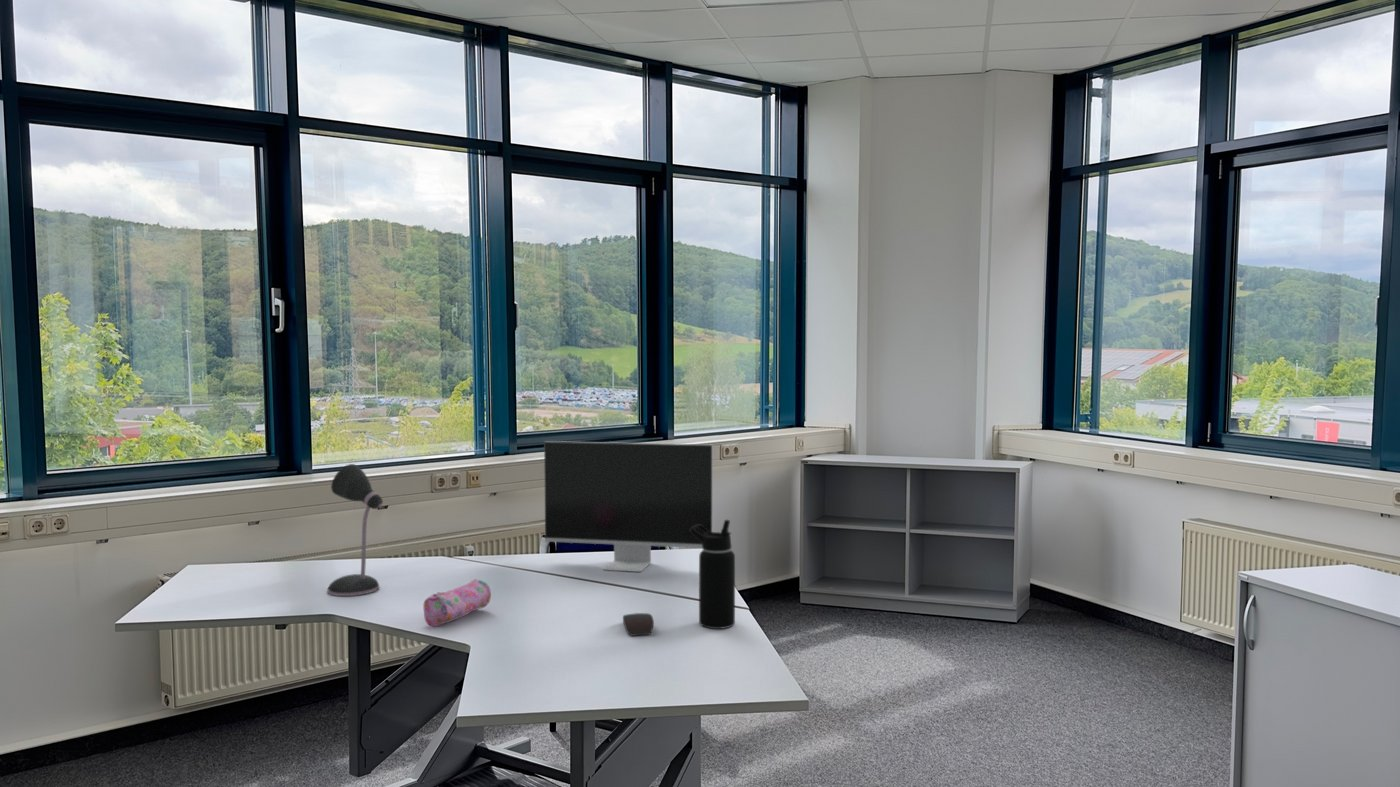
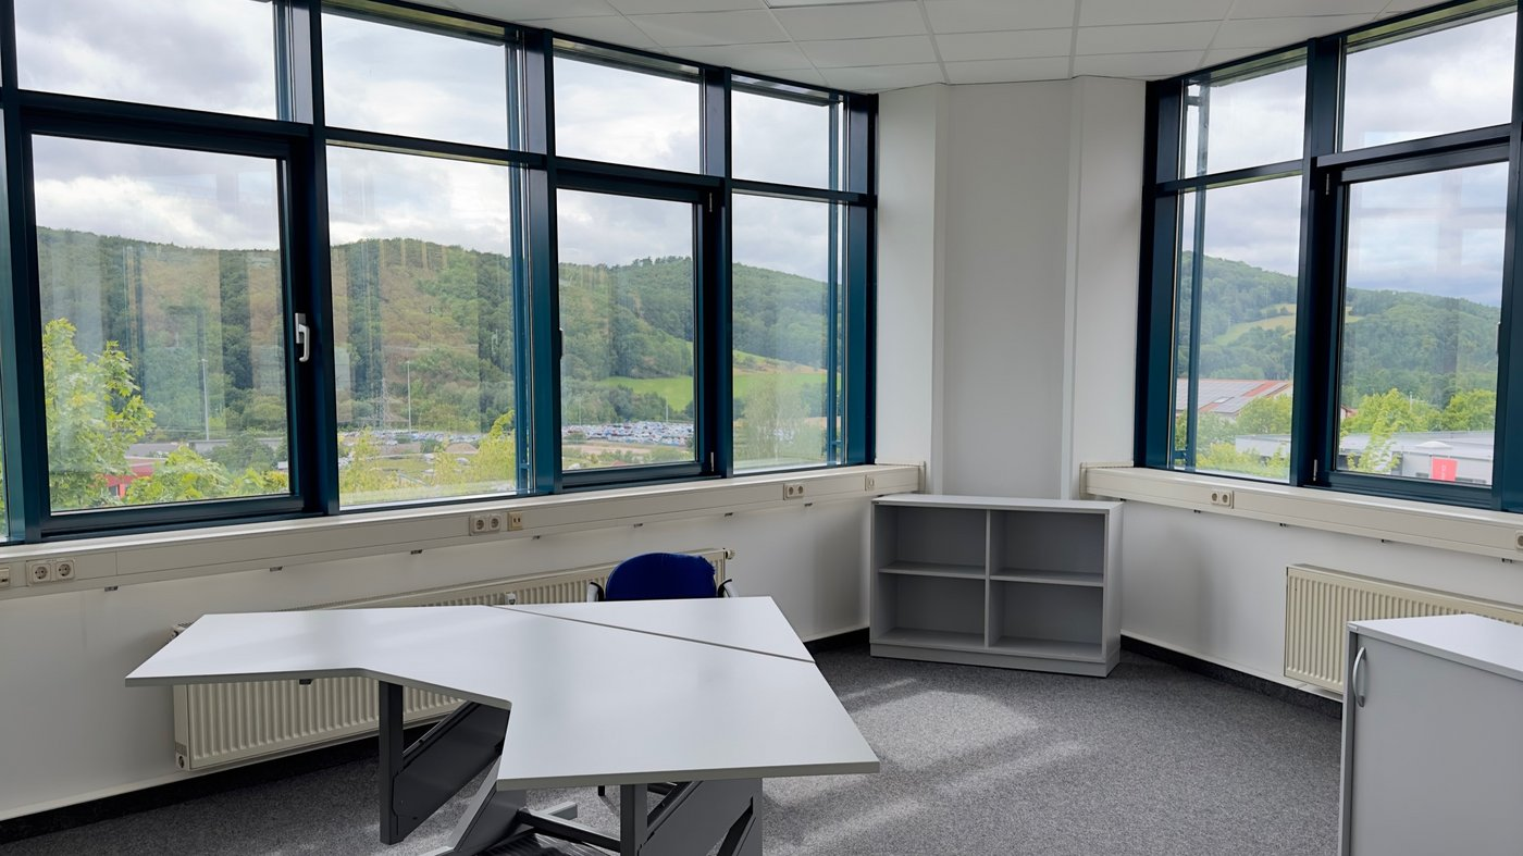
- monitor [543,440,714,573]
- pencil case [422,578,492,627]
- desk lamp [326,463,384,597]
- computer mouse [622,612,655,637]
- water bottle [689,519,736,630]
